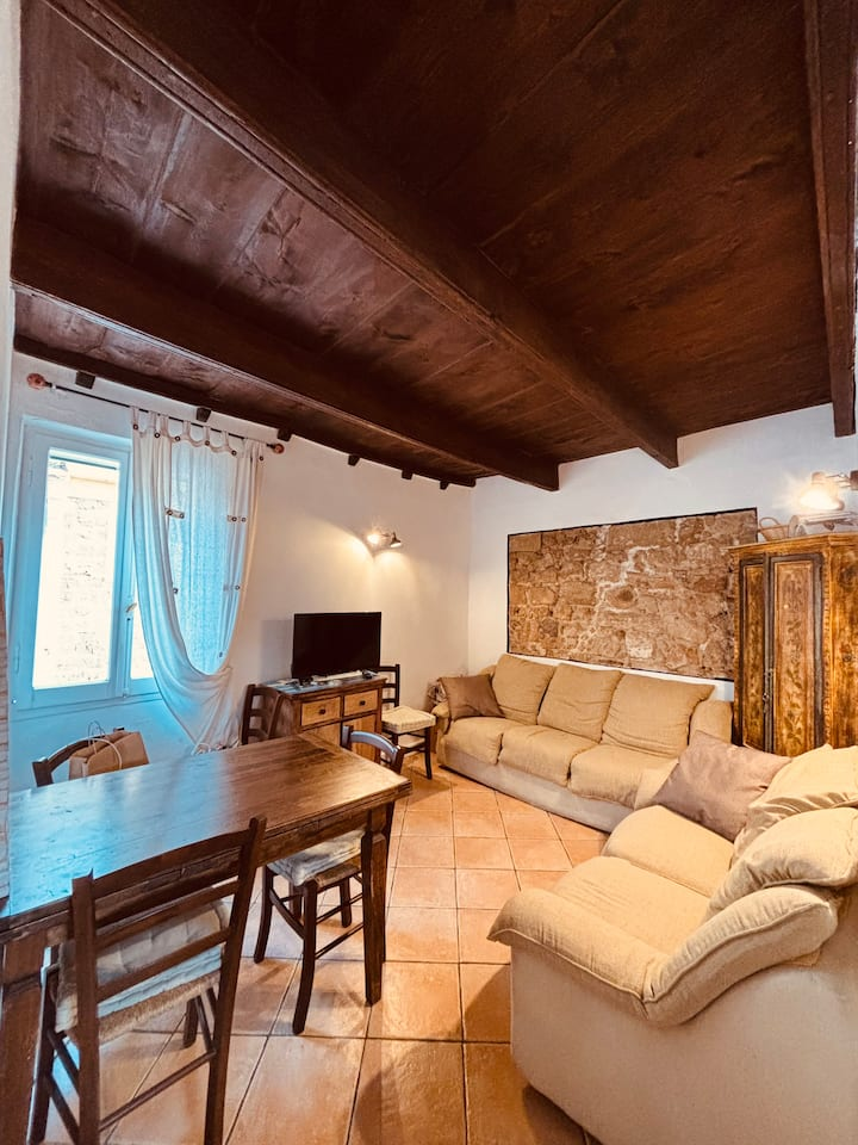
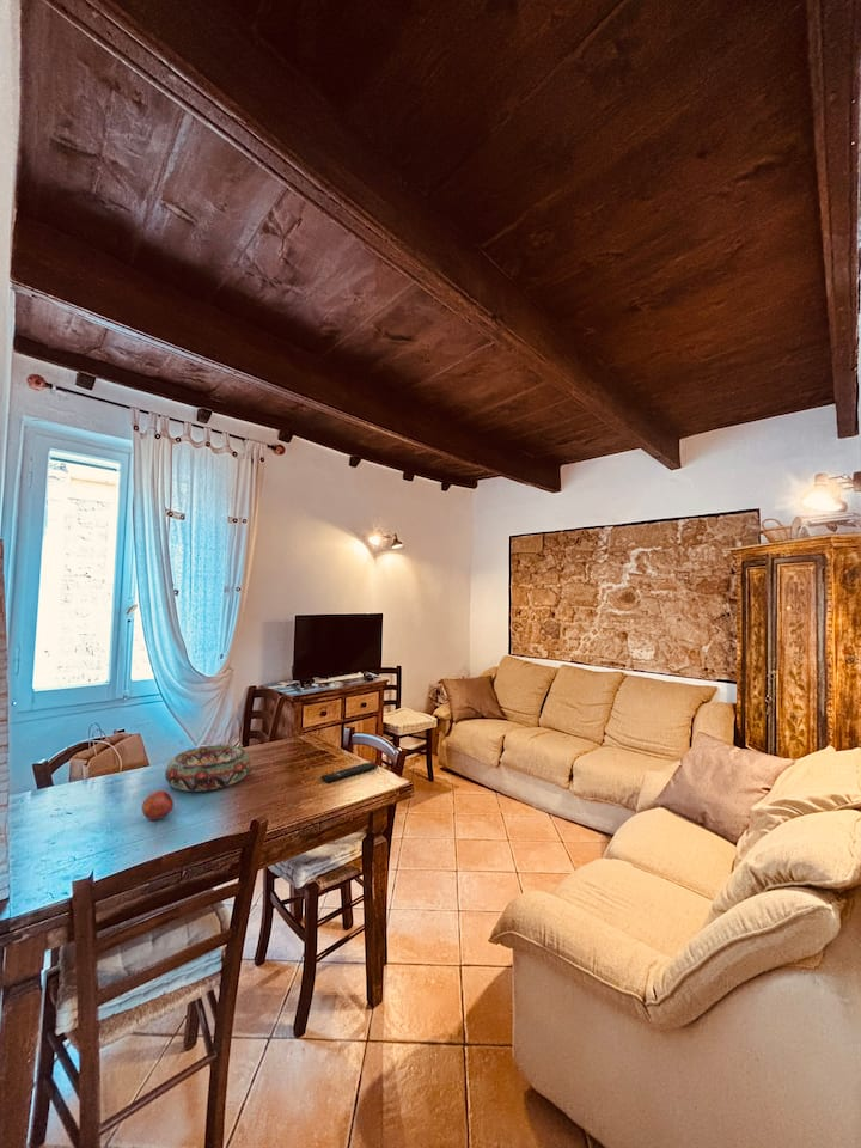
+ remote control [319,761,379,783]
+ decorative bowl [164,744,251,793]
+ fruit [141,789,175,822]
